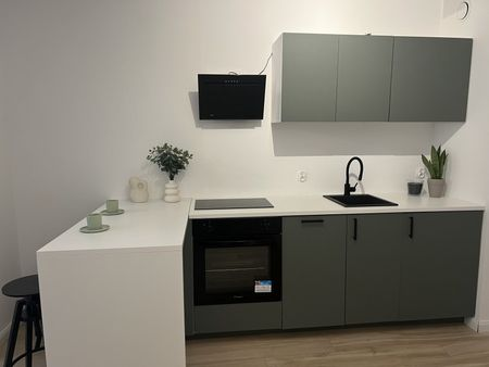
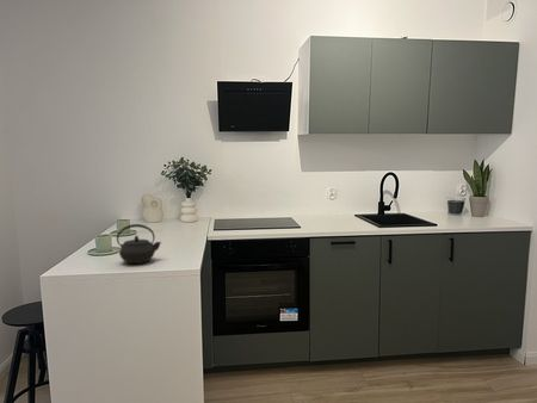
+ kettle [116,223,162,265]
